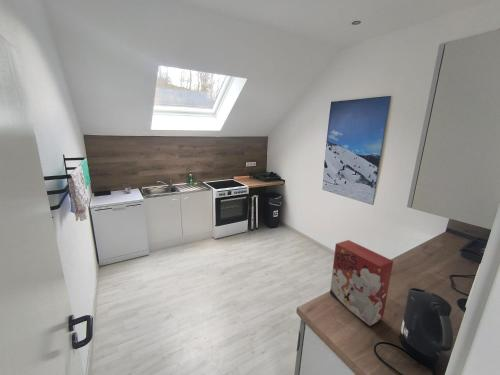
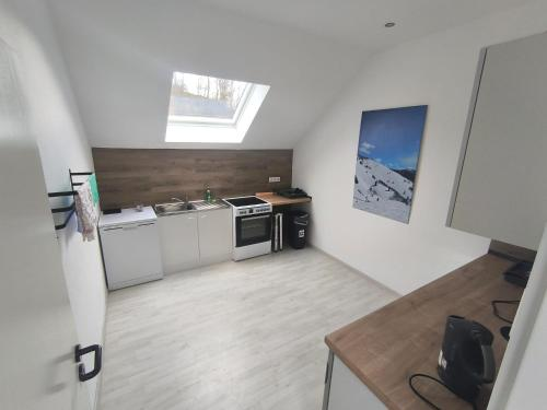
- cereal box [329,239,394,327]
